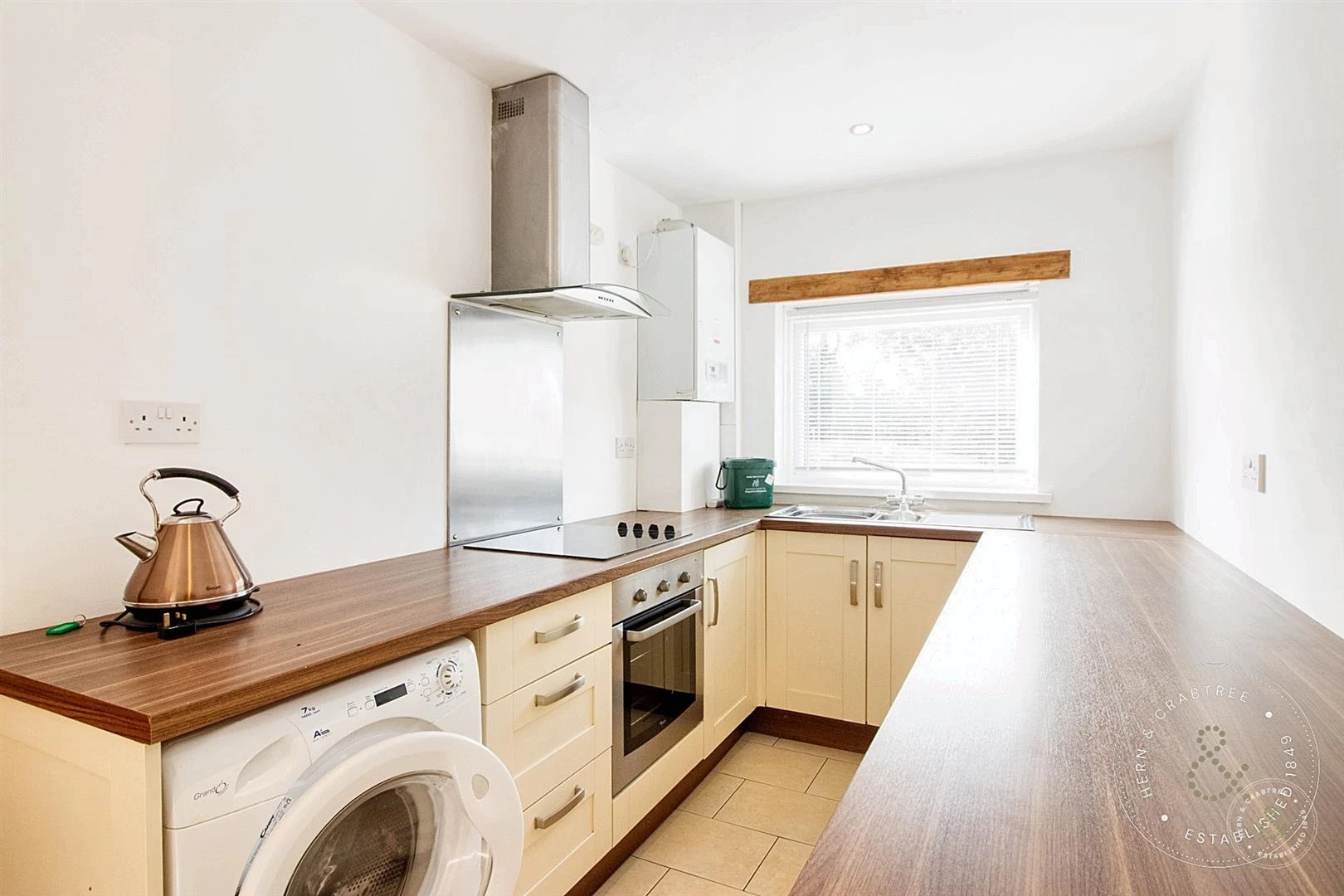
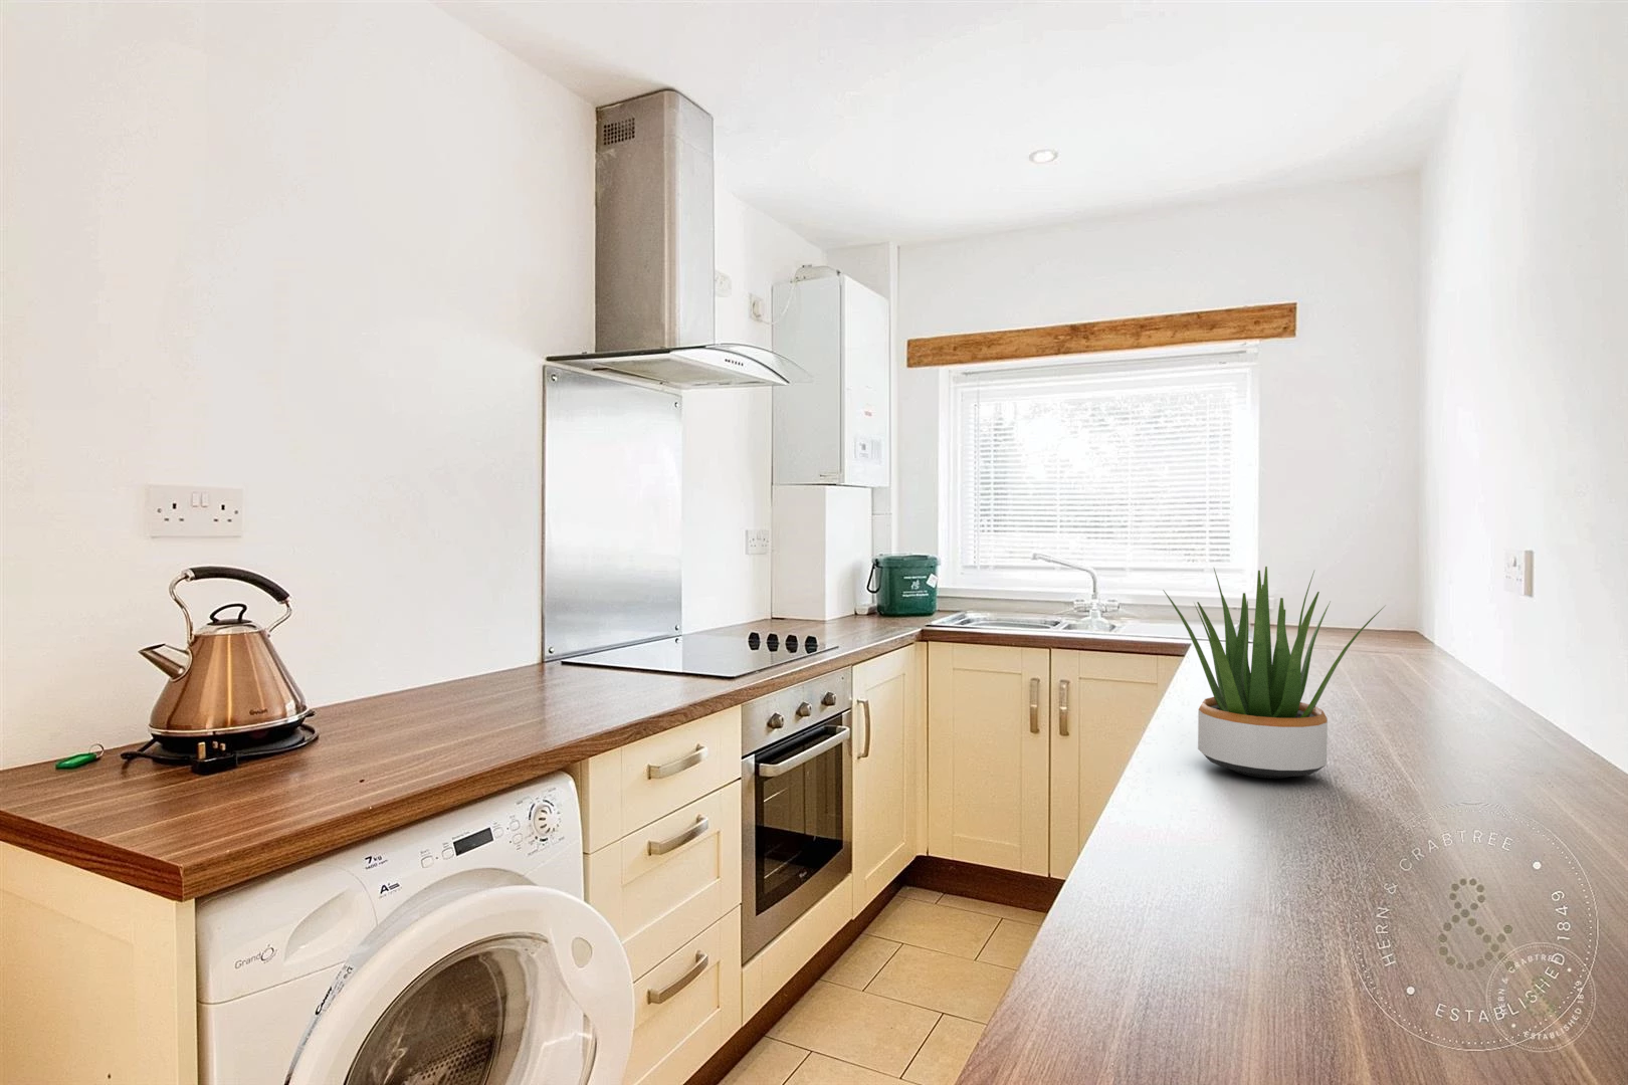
+ potted plant [1162,566,1386,780]
